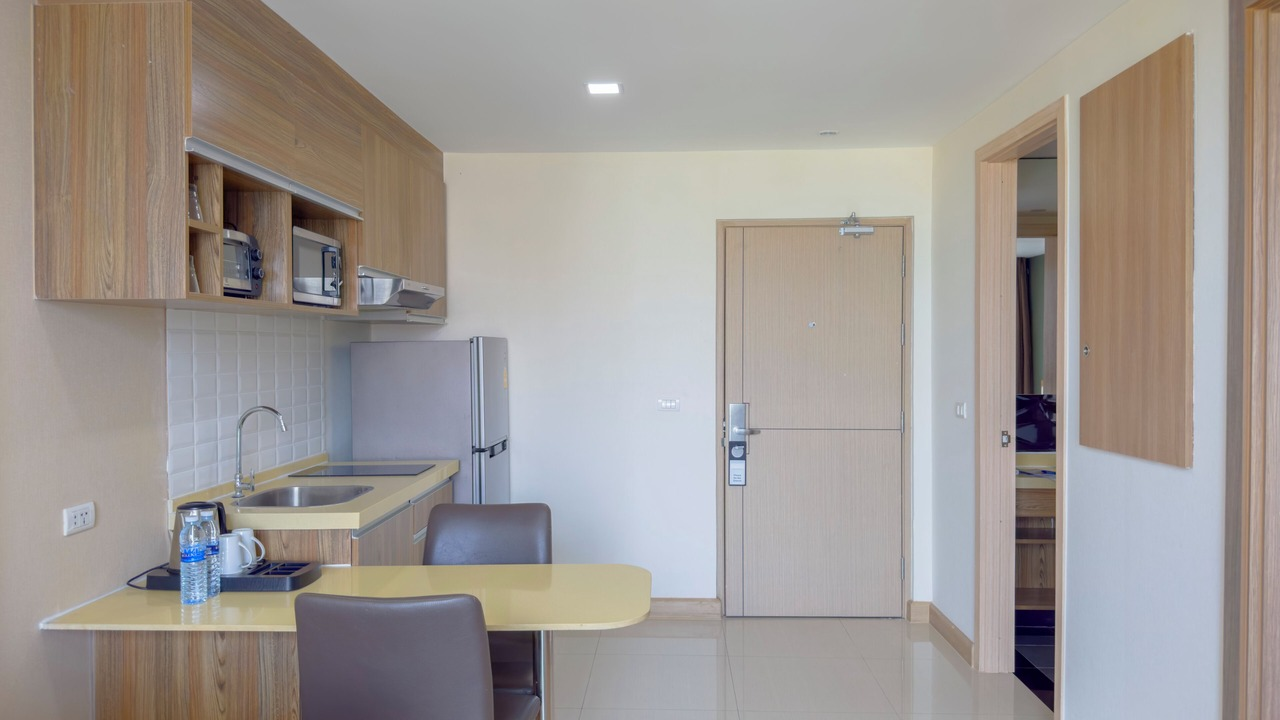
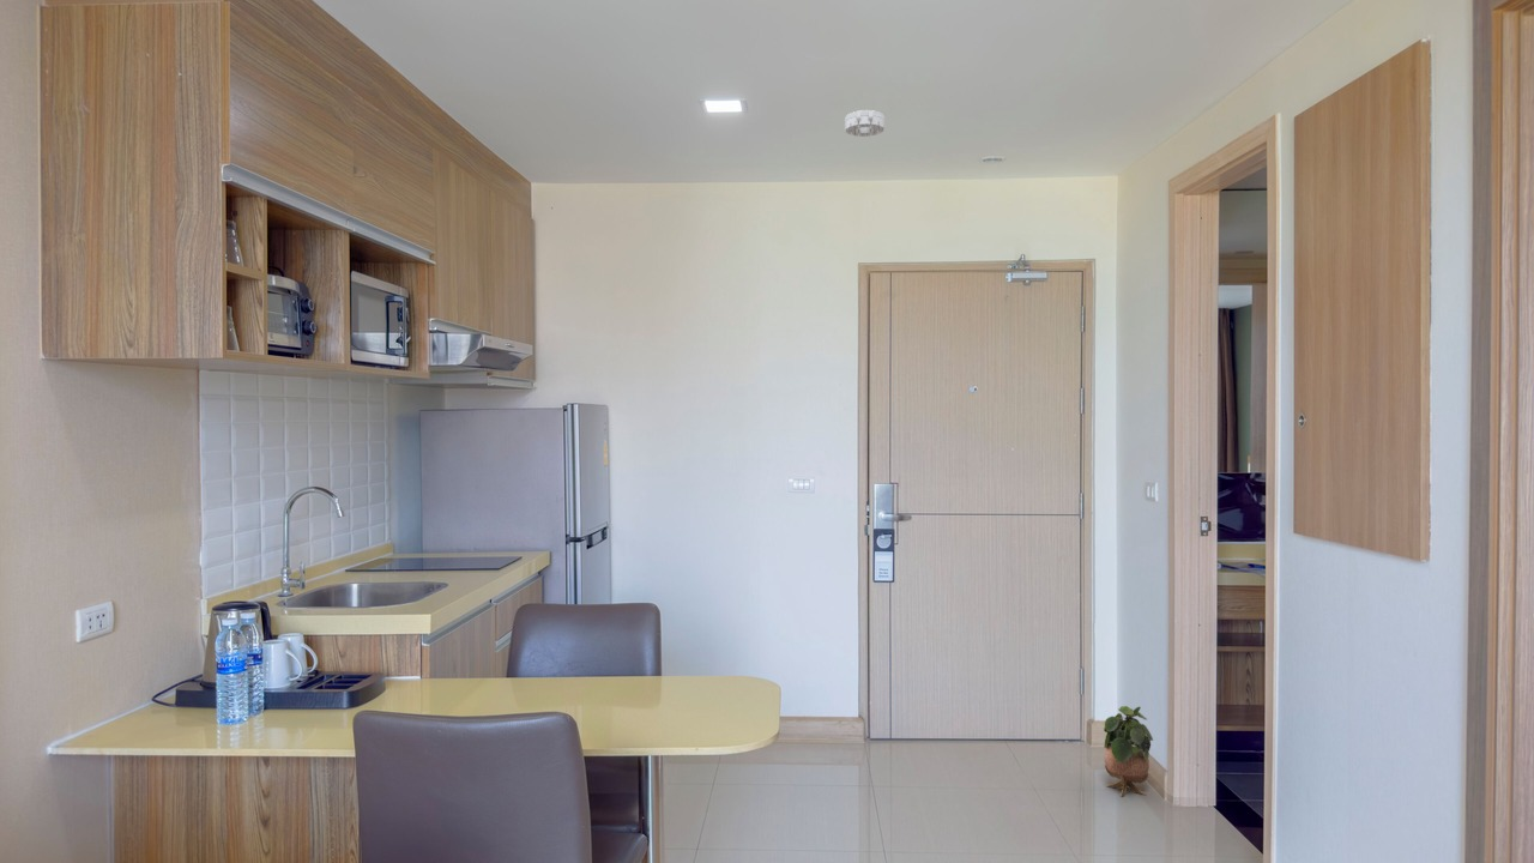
+ smoke detector [844,109,886,138]
+ potted plant [1103,705,1154,798]
